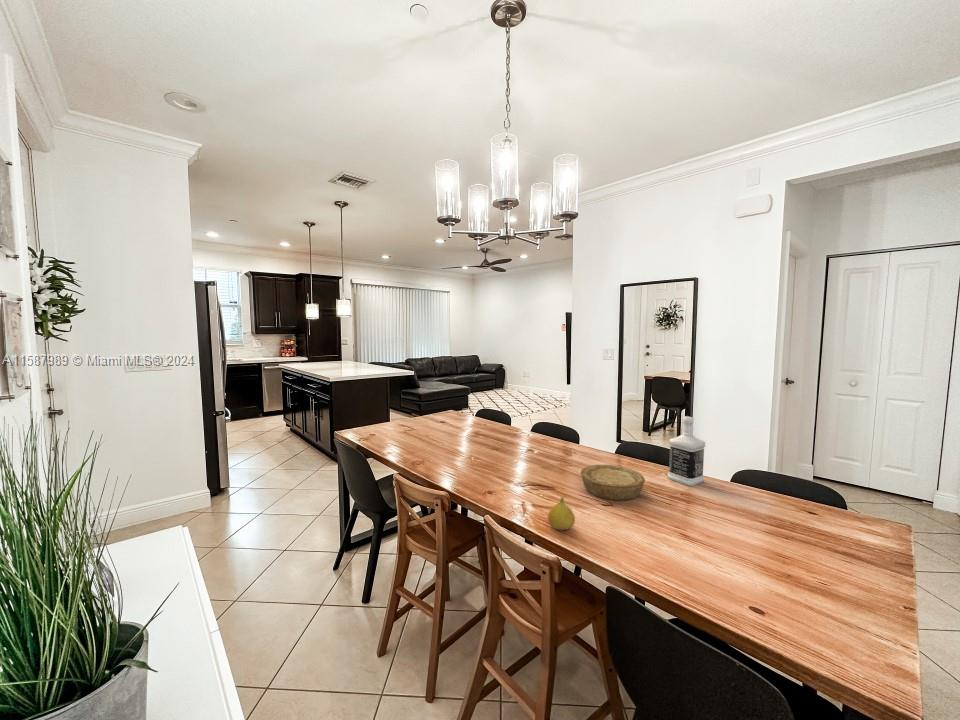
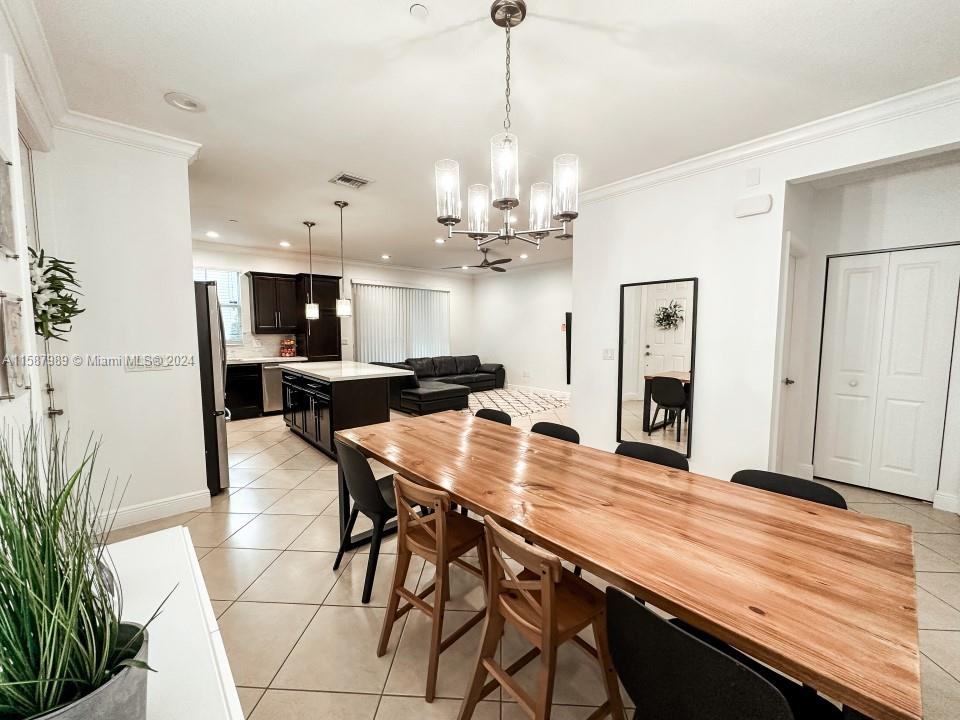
- bottle [667,415,706,487]
- bowl [580,464,646,502]
- fruit [547,496,576,531]
